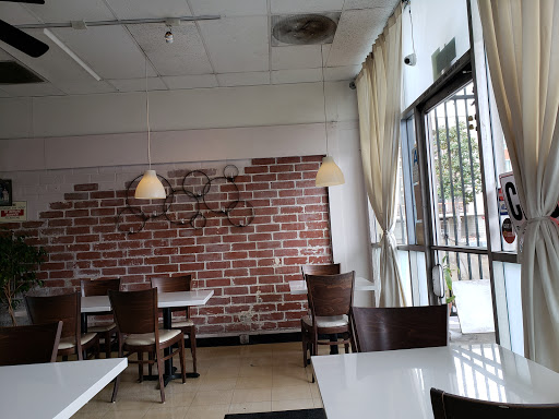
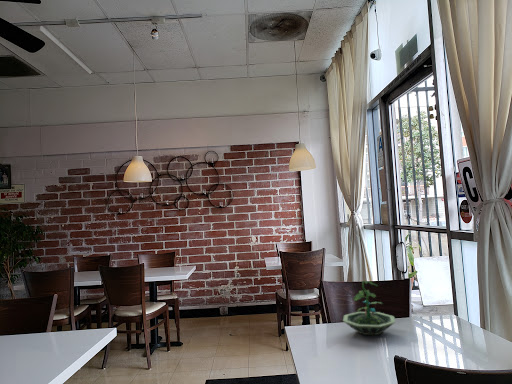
+ terrarium [342,280,396,336]
